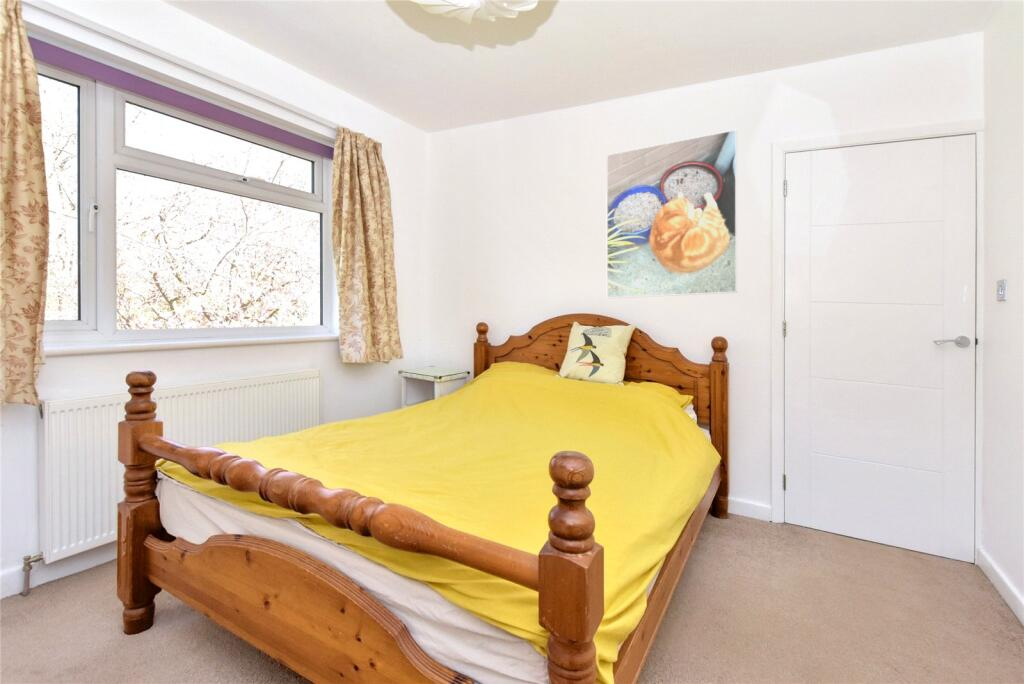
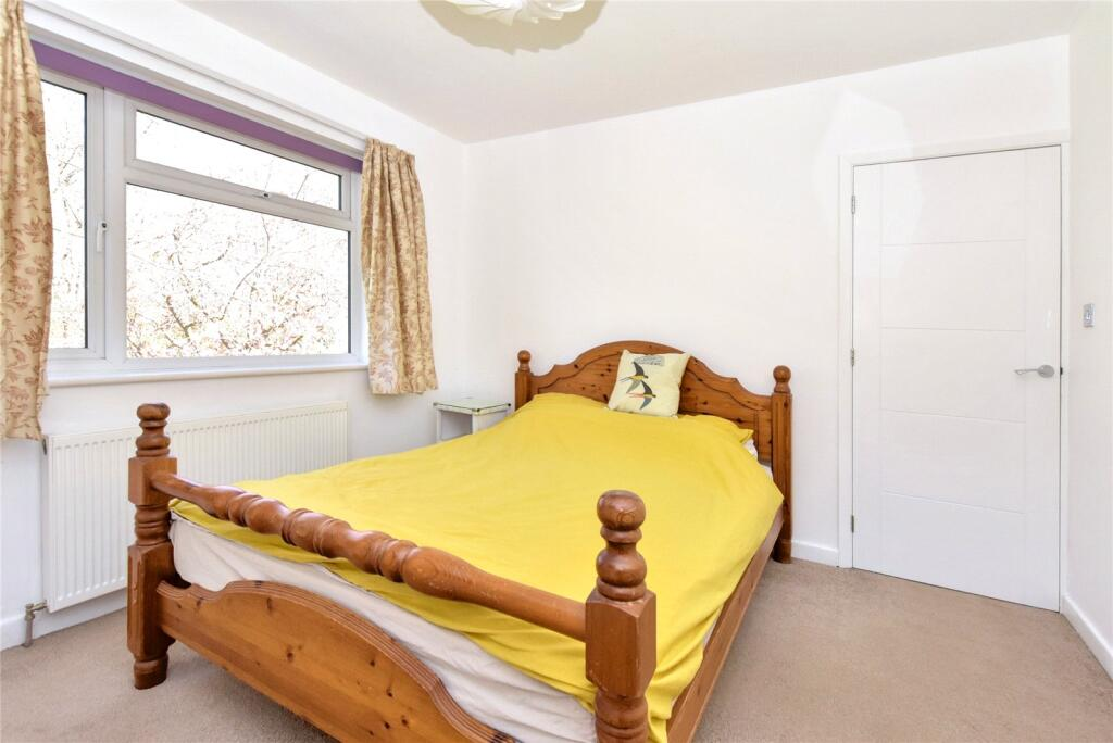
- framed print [605,129,738,299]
